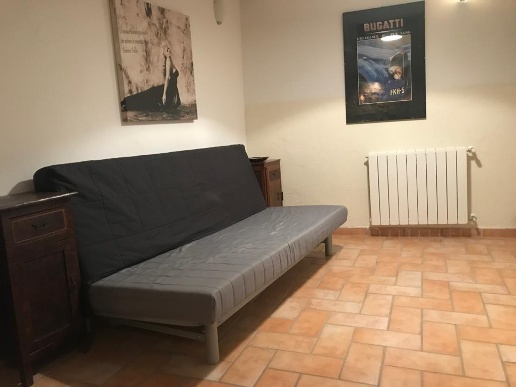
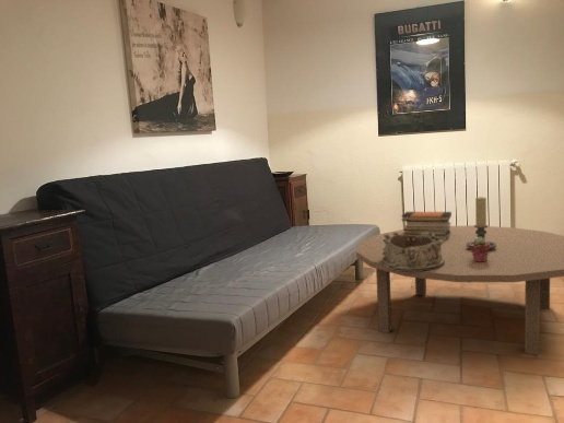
+ coffee table [355,224,564,356]
+ book stack [400,211,453,239]
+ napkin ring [381,232,445,271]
+ potted succulent [470,237,490,262]
+ candle holder [466,196,496,250]
